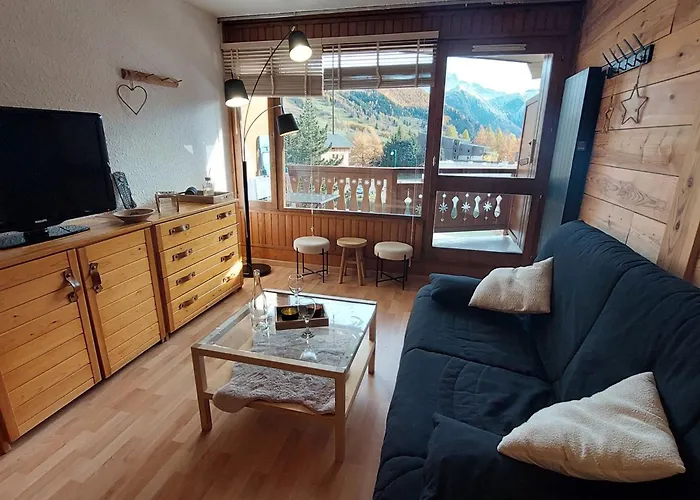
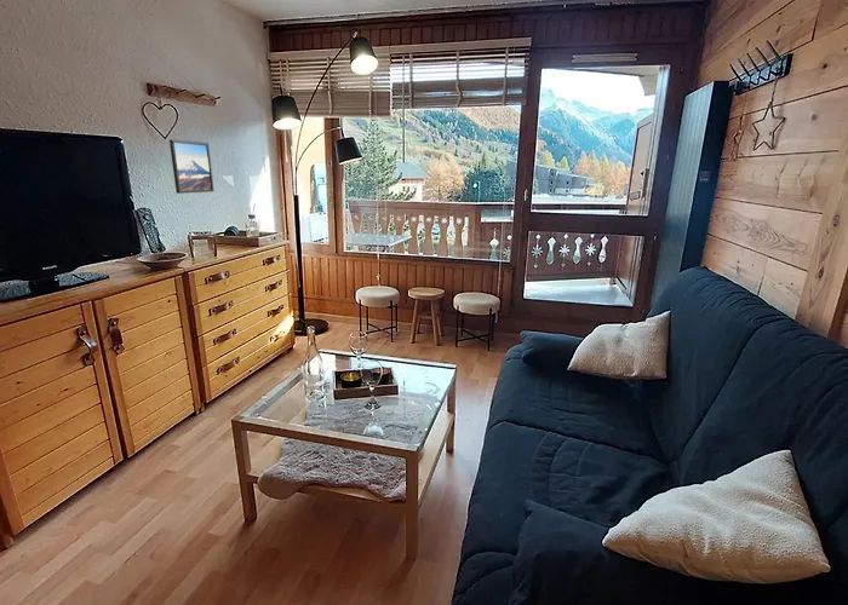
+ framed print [168,139,216,195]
